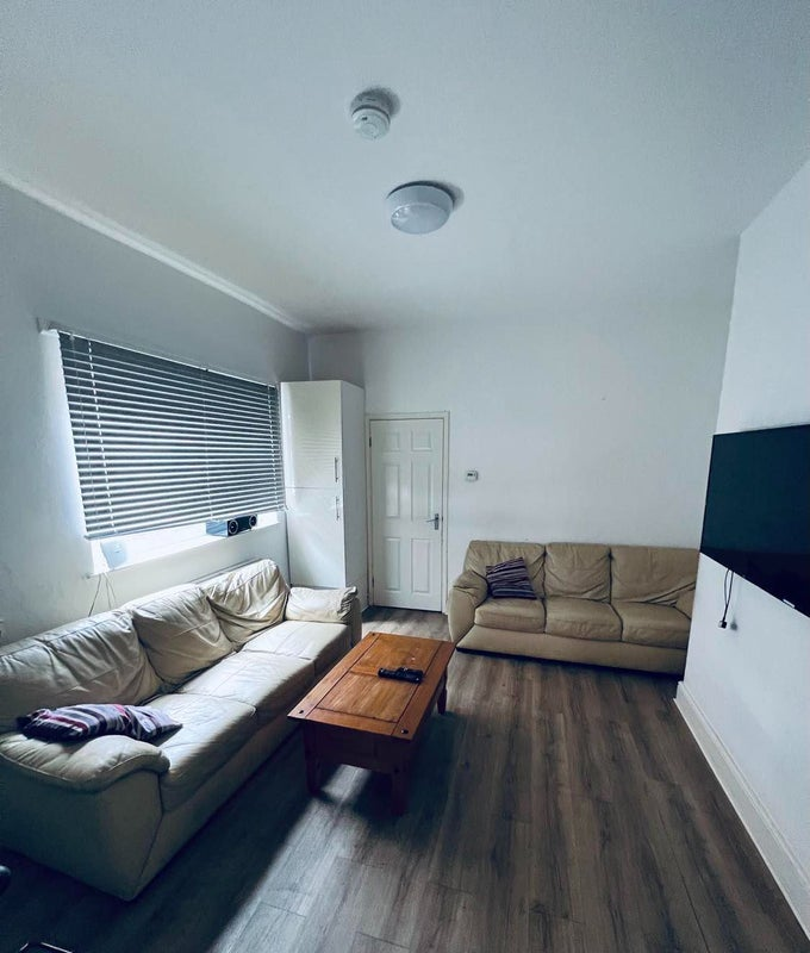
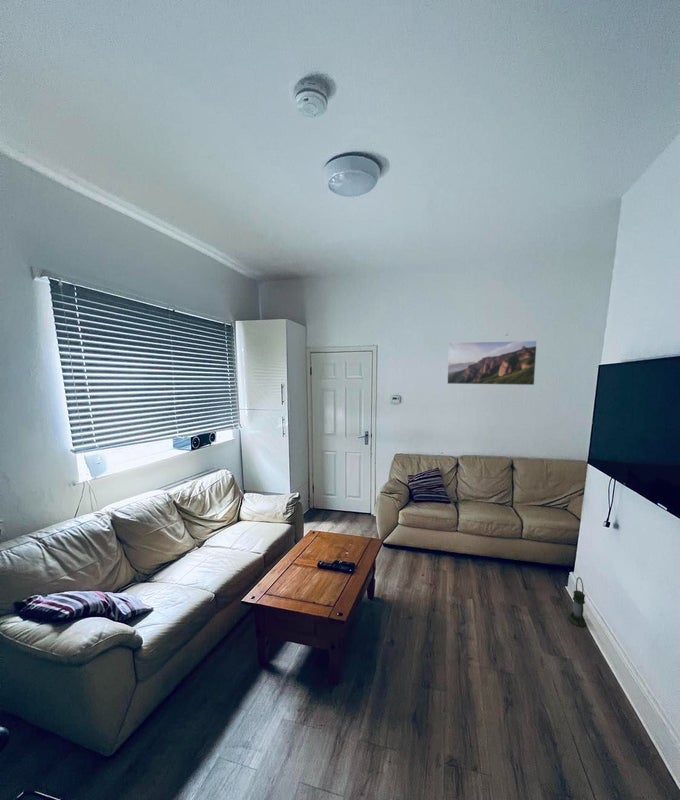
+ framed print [446,340,538,386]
+ lantern [567,576,588,628]
